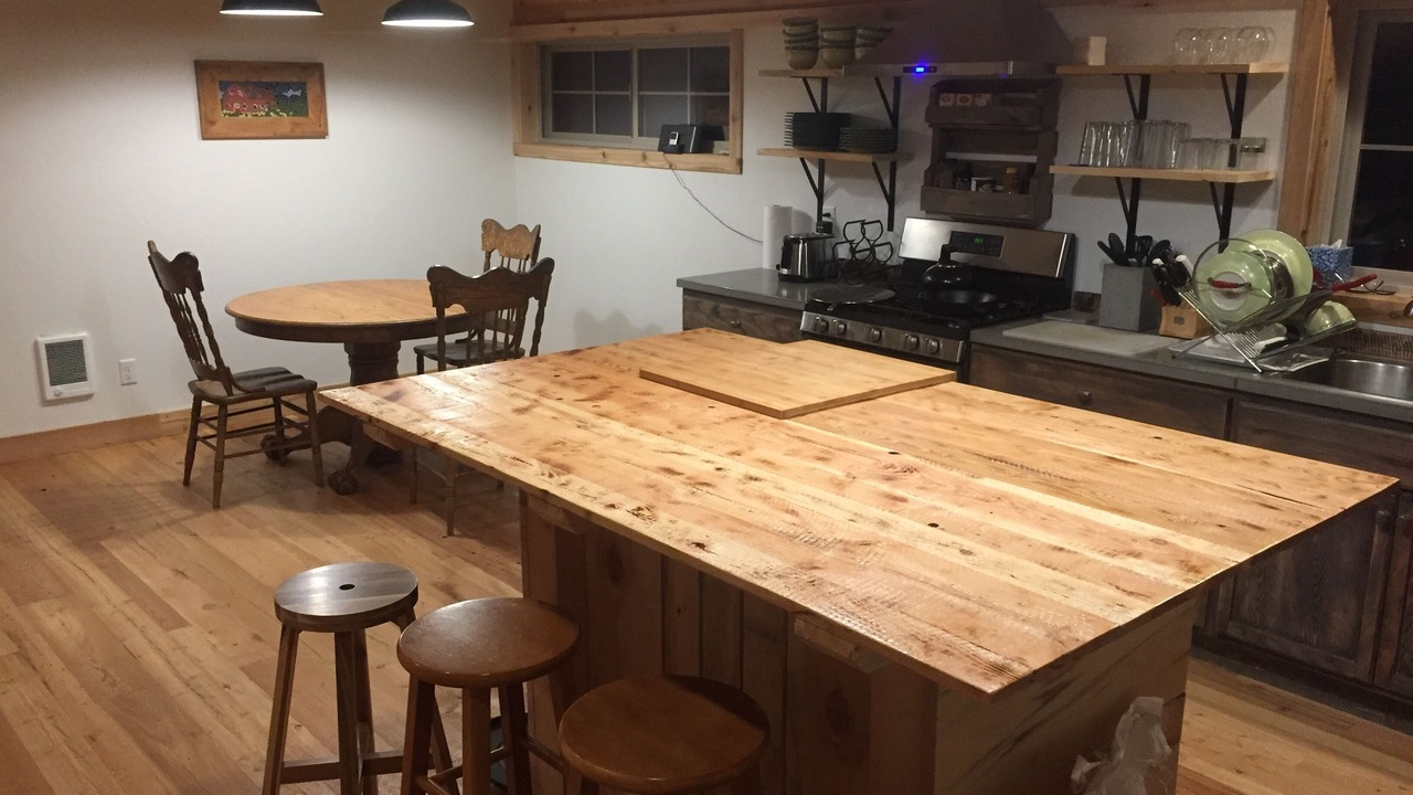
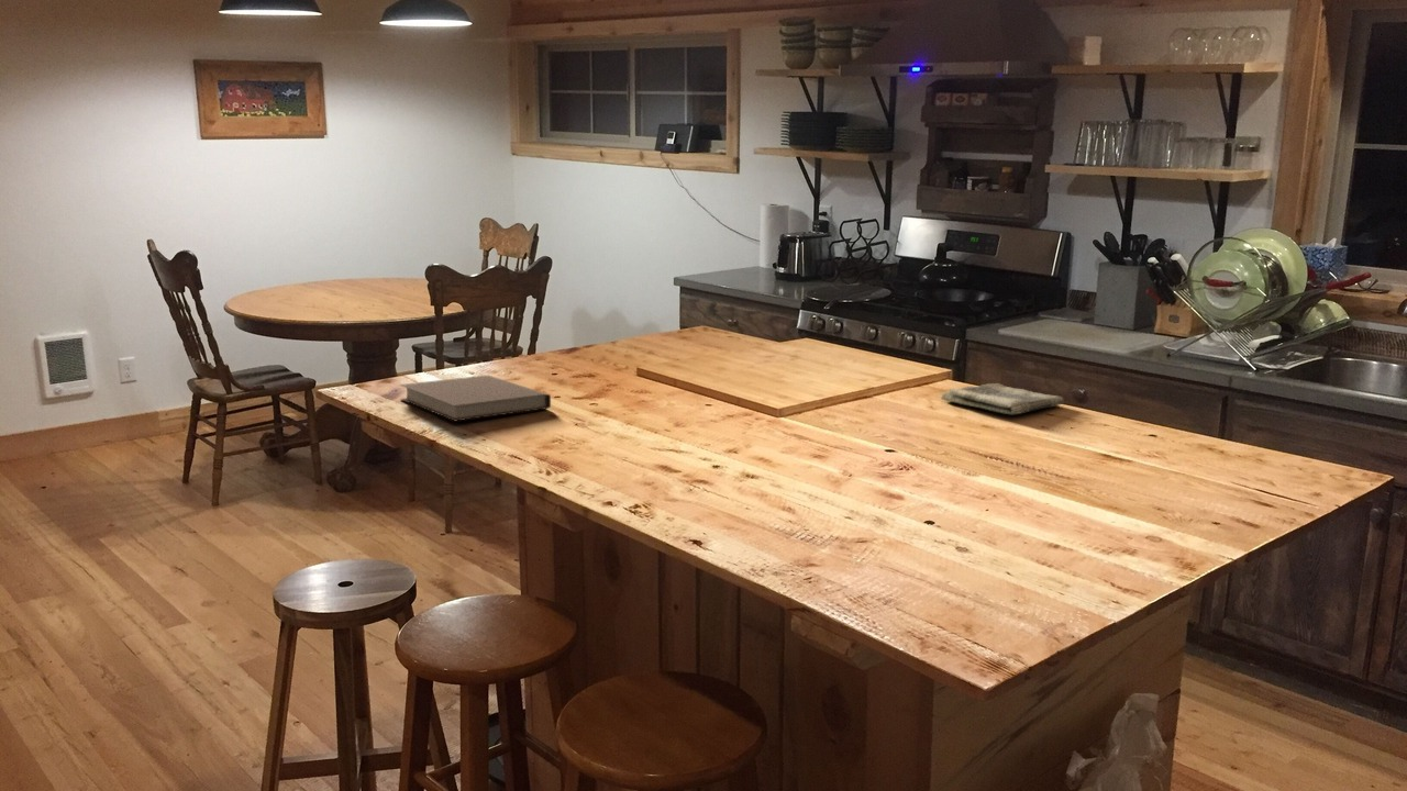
+ dish towel [940,382,1065,415]
+ notebook [398,375,552,423]
